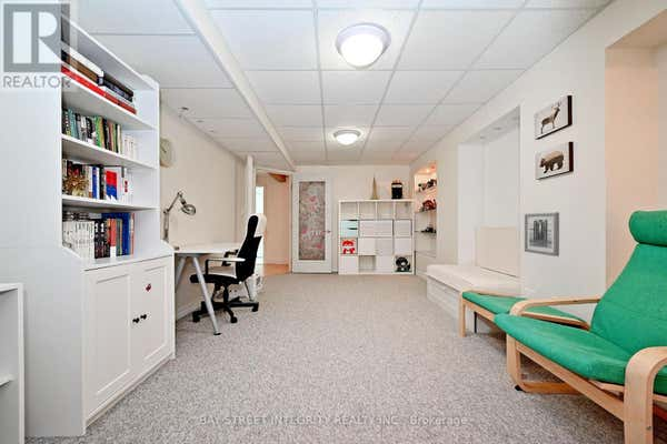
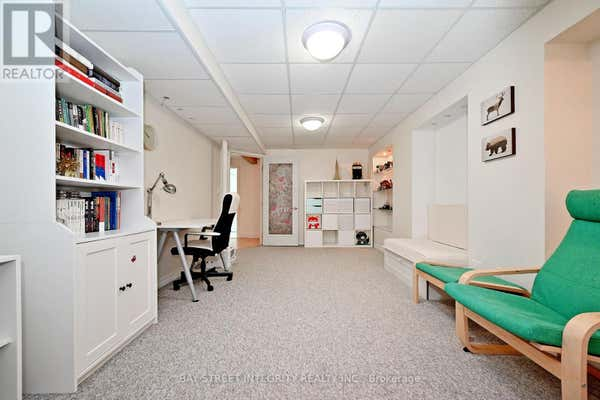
- wall art [524,211,560,258]
